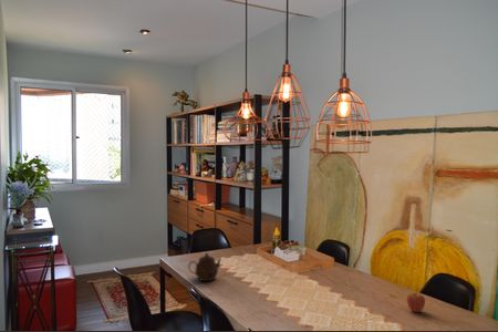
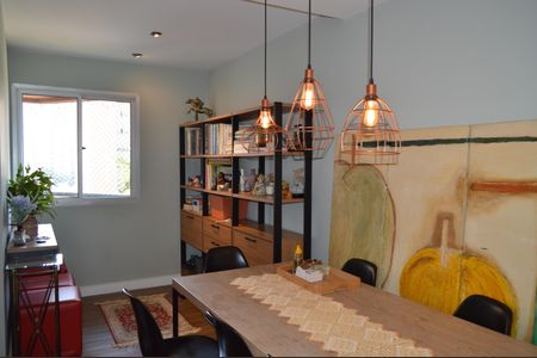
- fruit [406,290,426,313]
- teapot [187,252,222,282]
